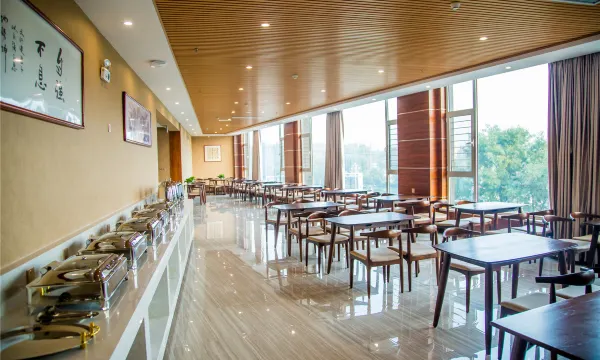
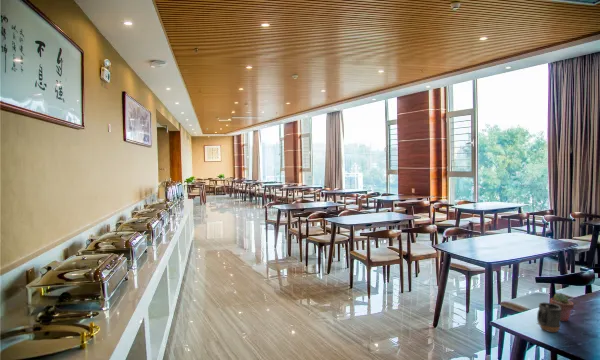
+ mug [535,301,562,333]
+ potted succulent [549,292,575,322]
